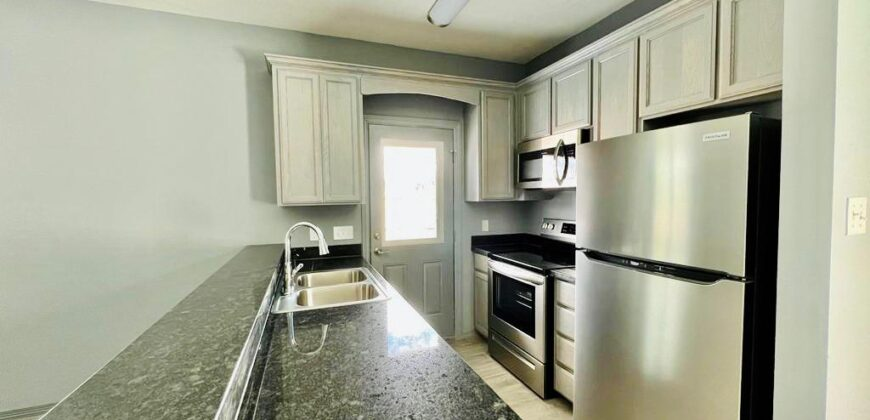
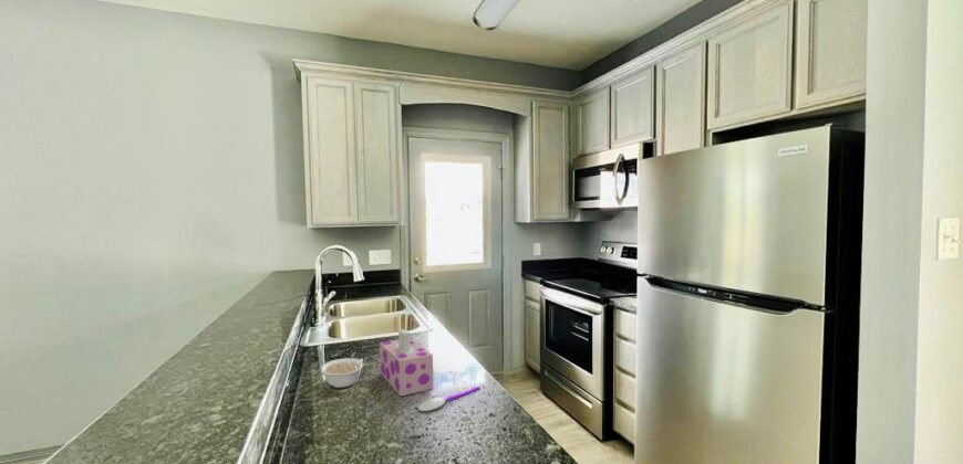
+ legume [320,351,364,389]
+ spoon [417,386,482,412]
+ tissue box [379,328,434,397]
